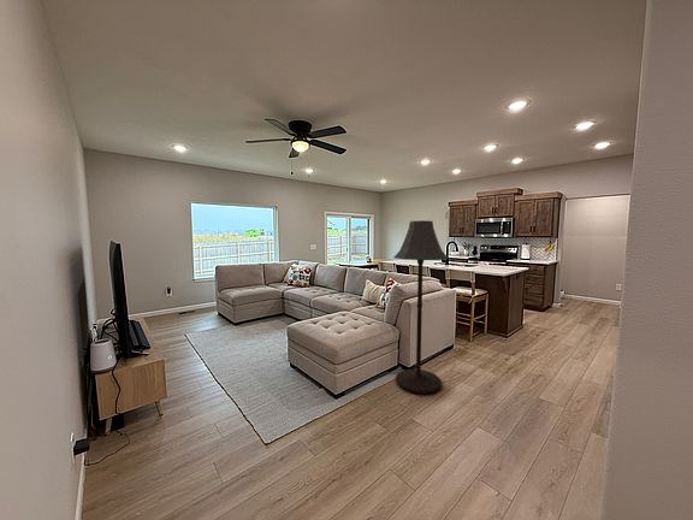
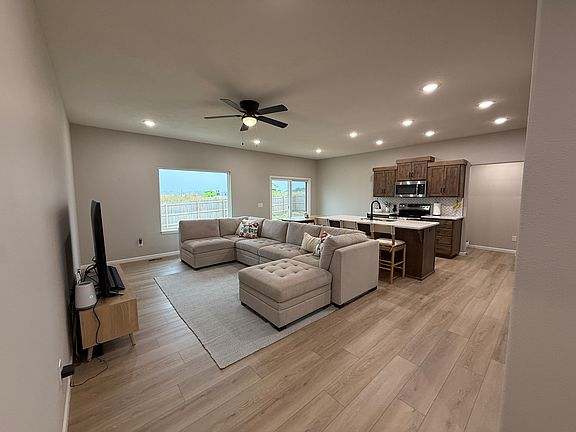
- floor lamp [393,219,449,395]
